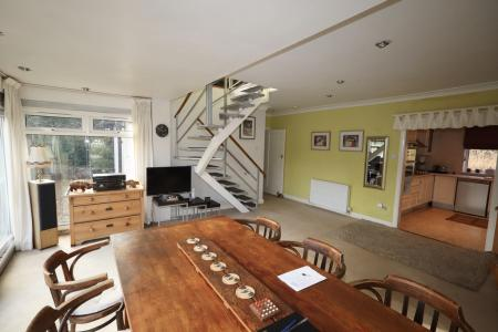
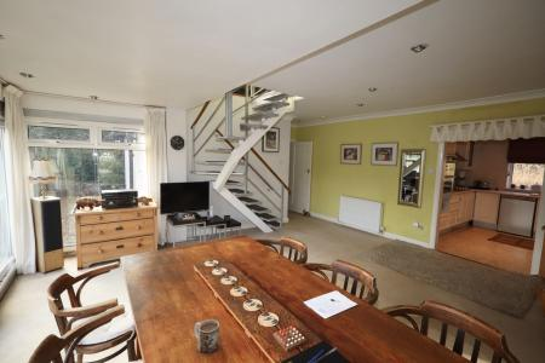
+ mug [193,318,220,355]
